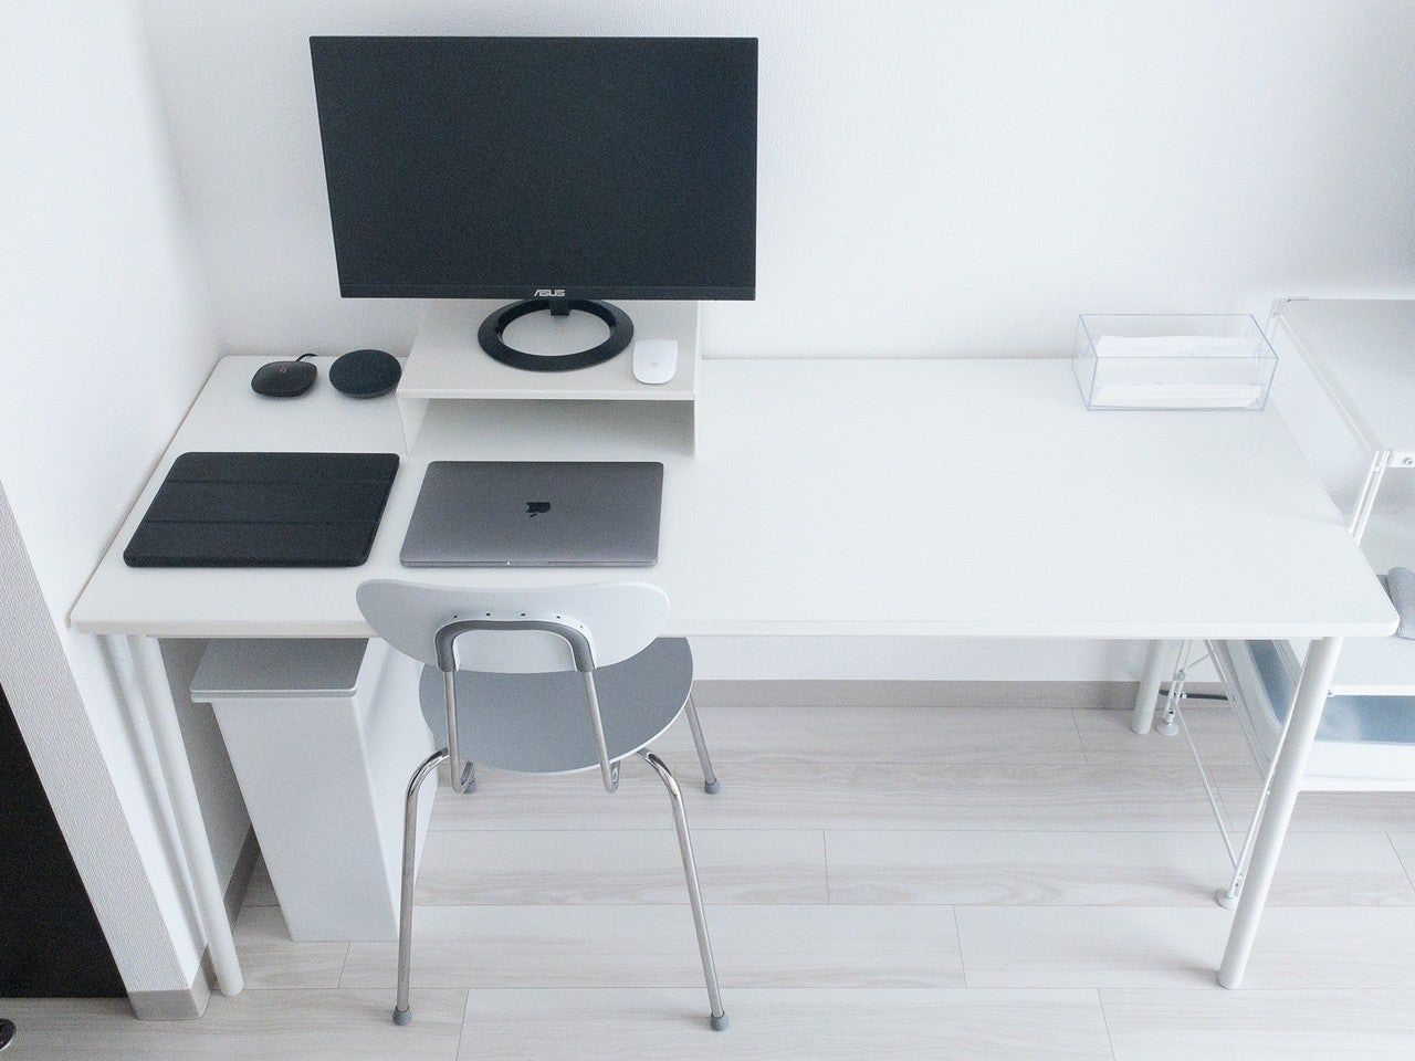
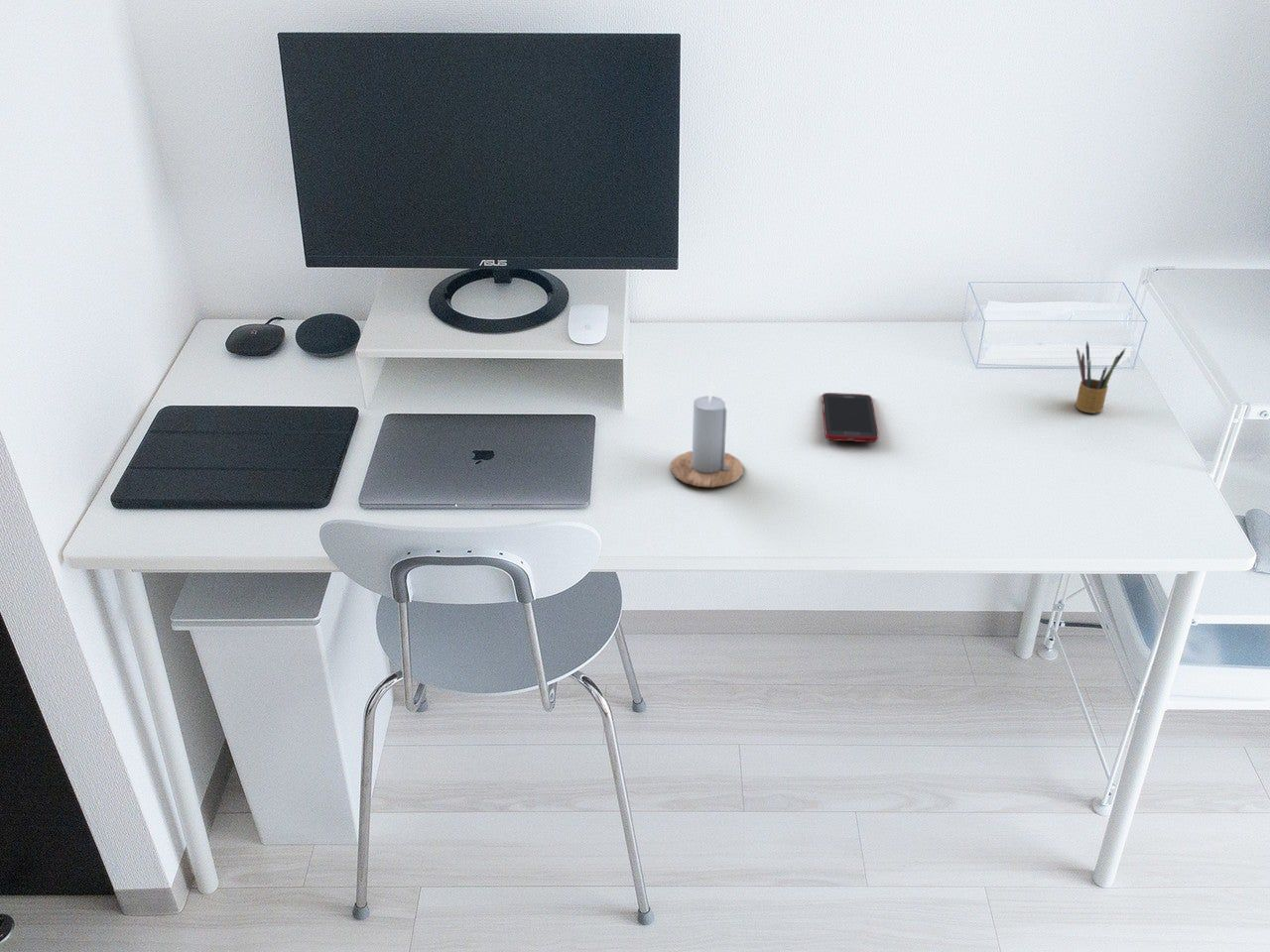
+ pencil box [1075,340,1126,415]
+ cell phone [822,392,879,443]
+ candle [670,373,744,488]
